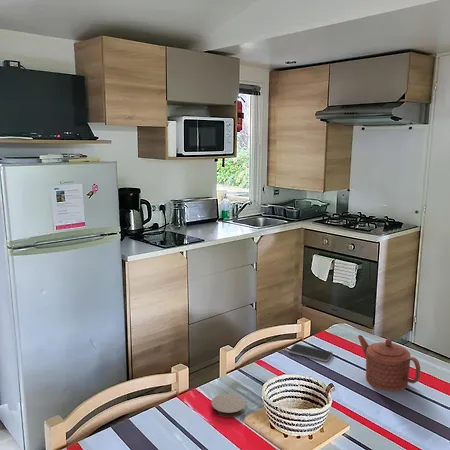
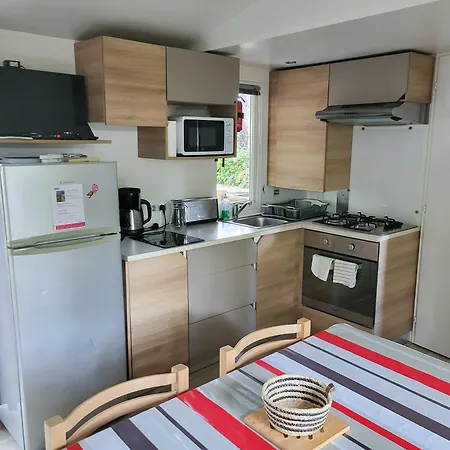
- teapot [357,334,421,392]
- smartphone [288,343,334,363]
- coaster [211,392,246,418]
